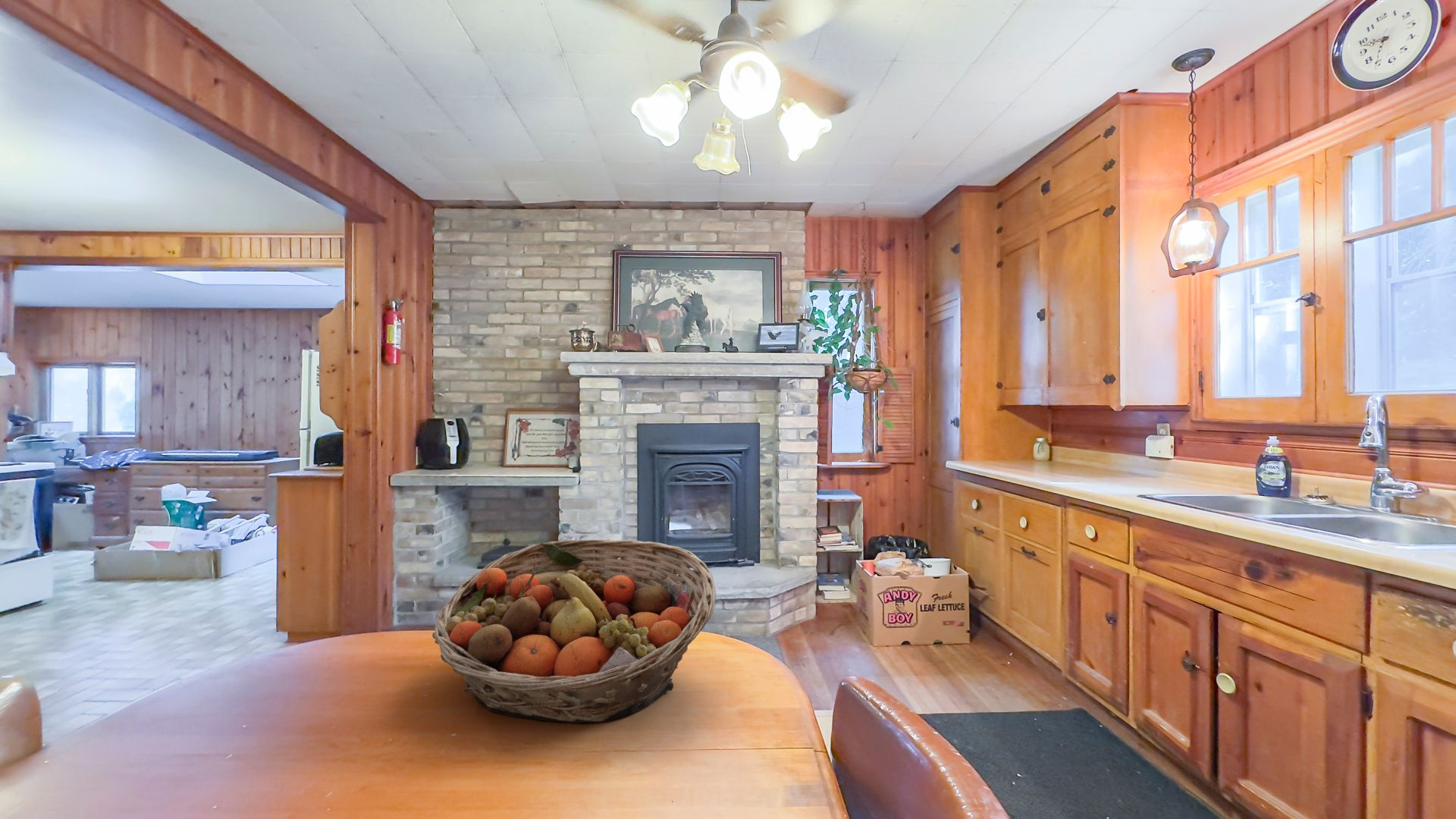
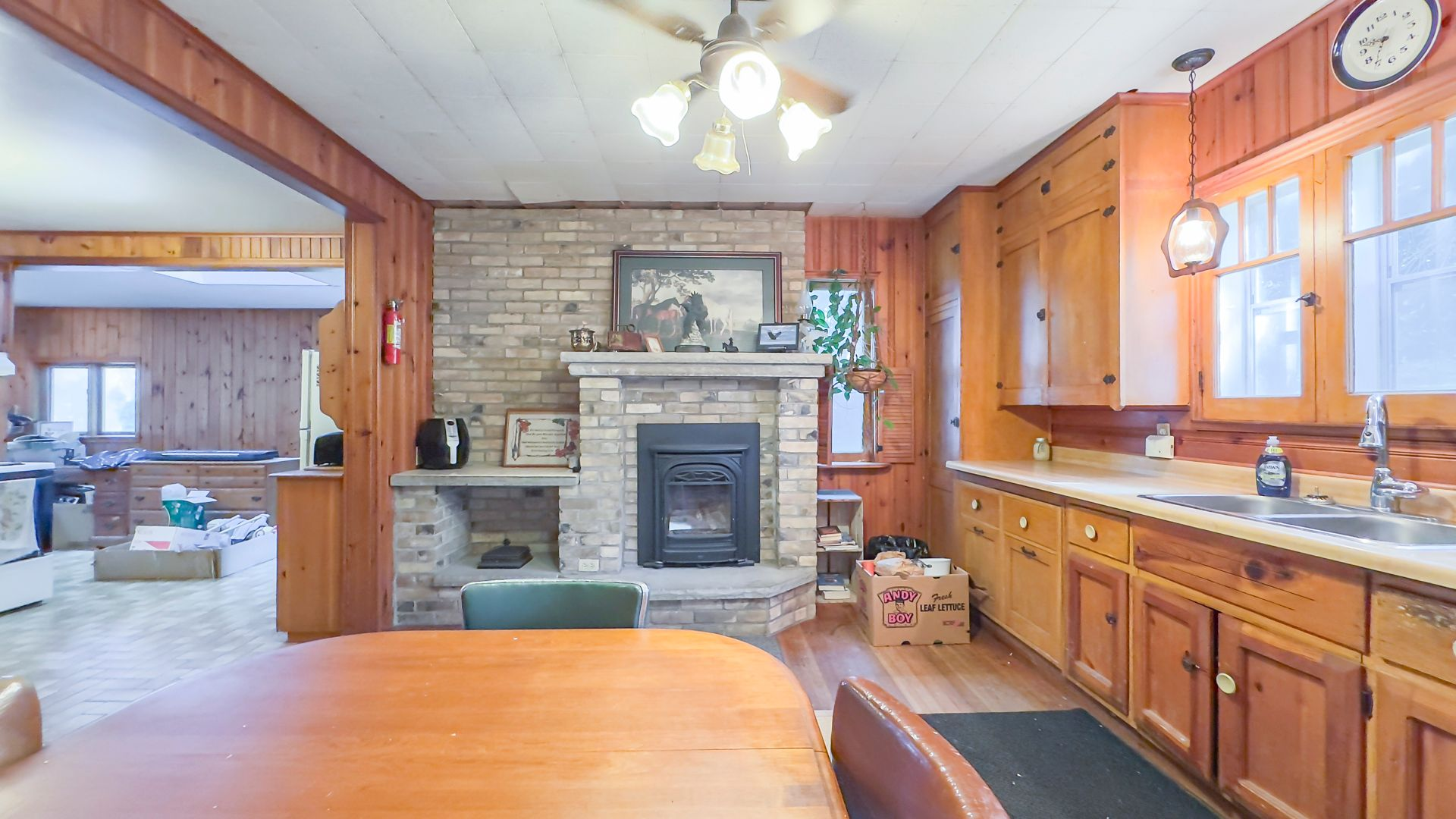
- fruit basket [431,538,717,724]
